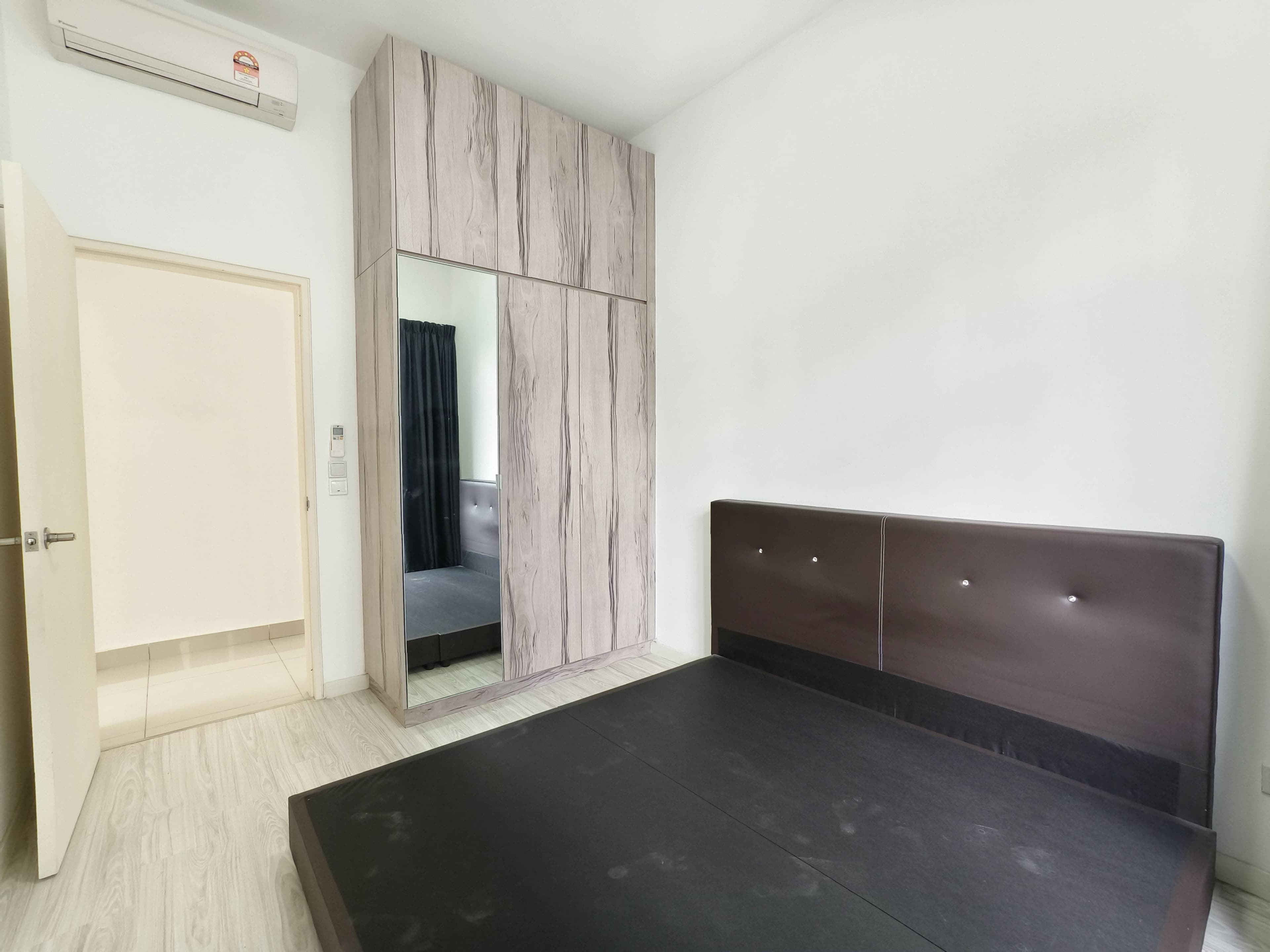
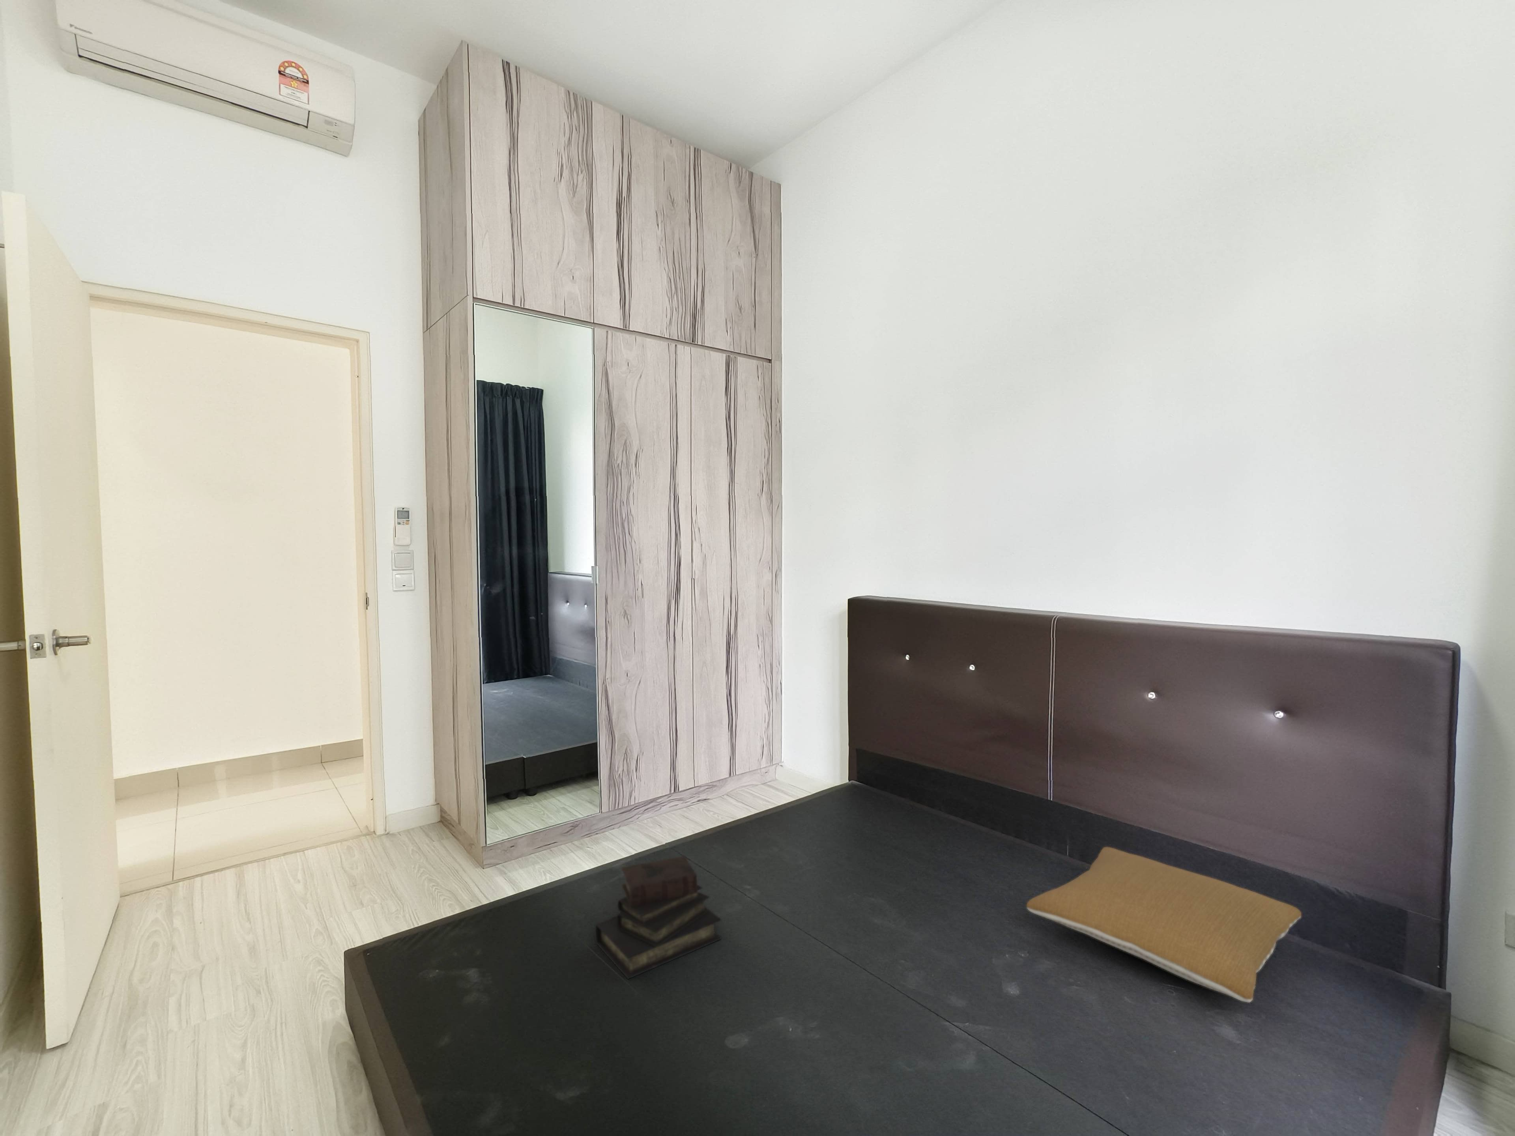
+ pillow [1026,846,1301,1004]
+ diary [594,856,722,980]
